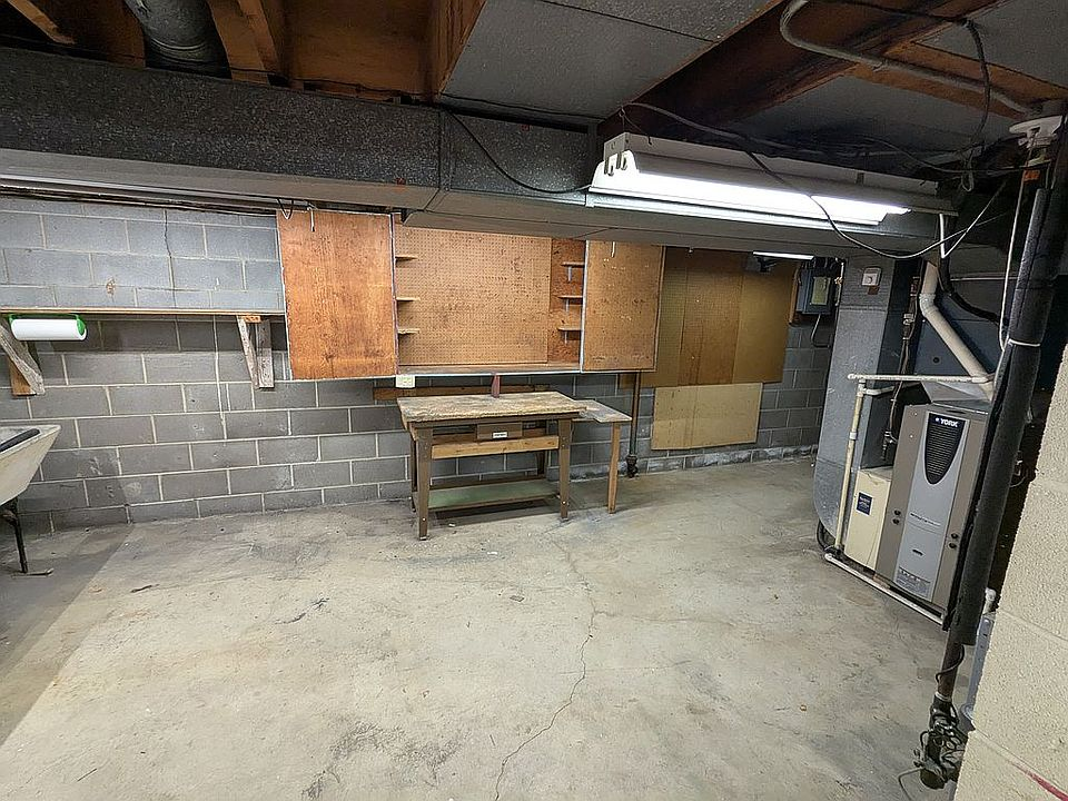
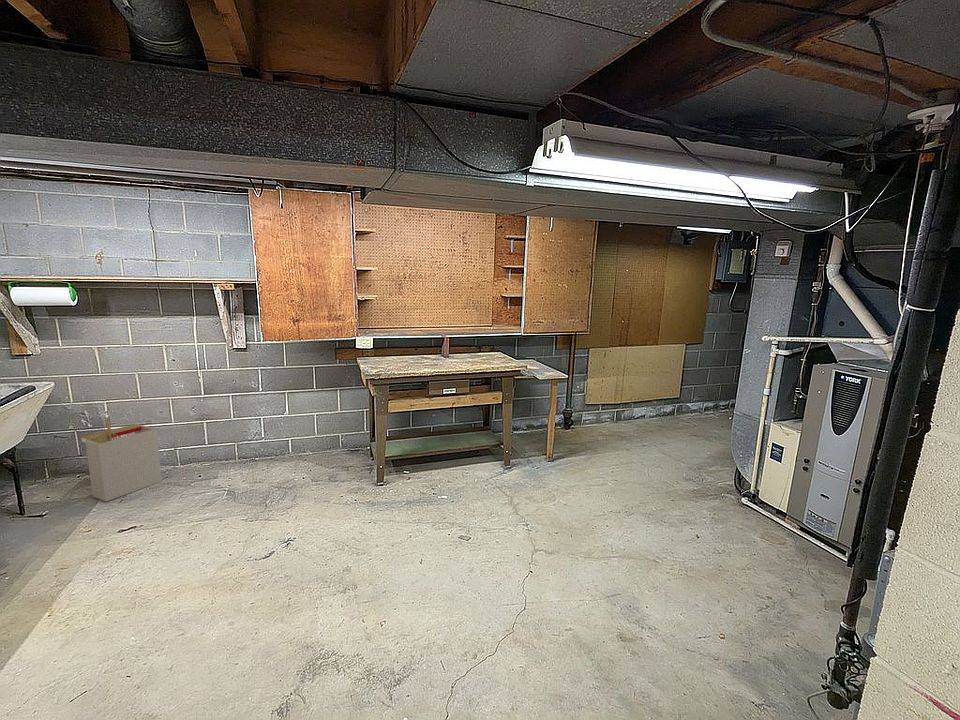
+ storage bin [80,416,163,503]
